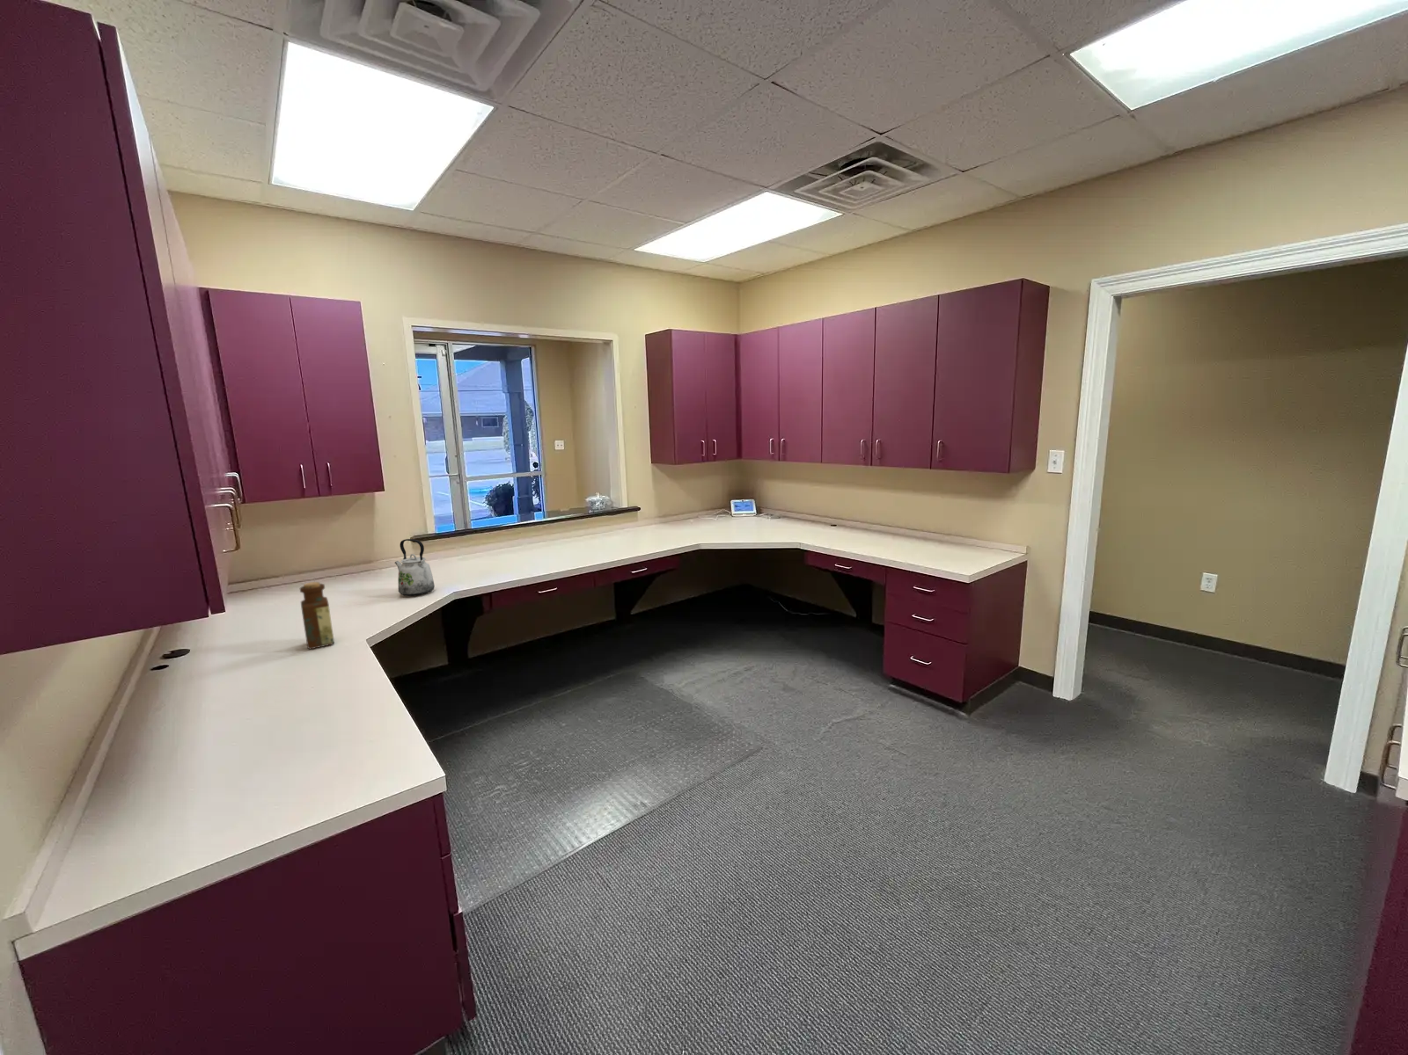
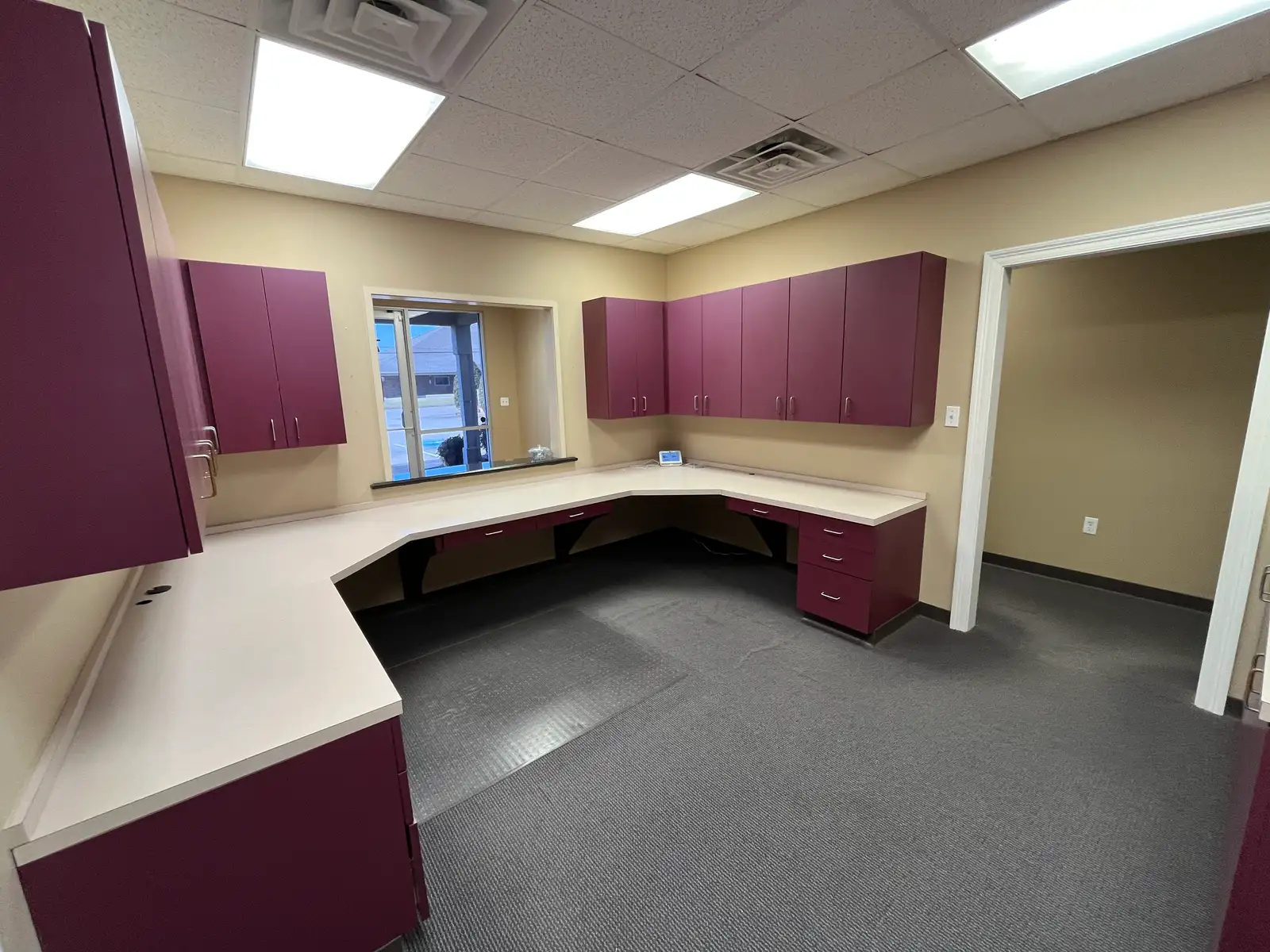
- bottle [299,581,335,649]
- kettle [395,539,436,597]
